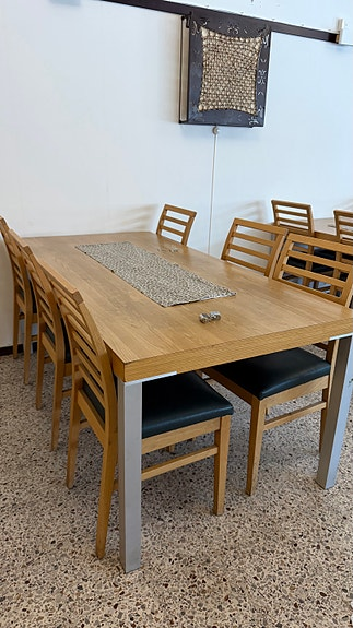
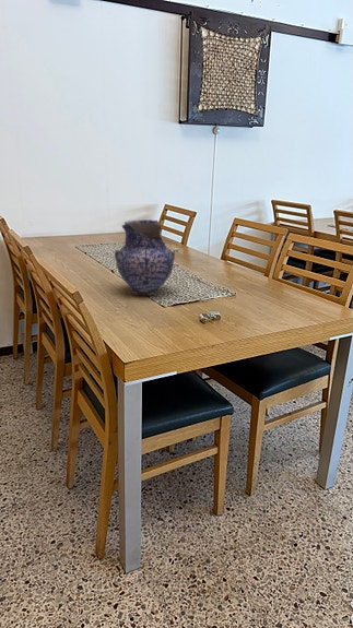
+ pottery [114,218,176,297]
